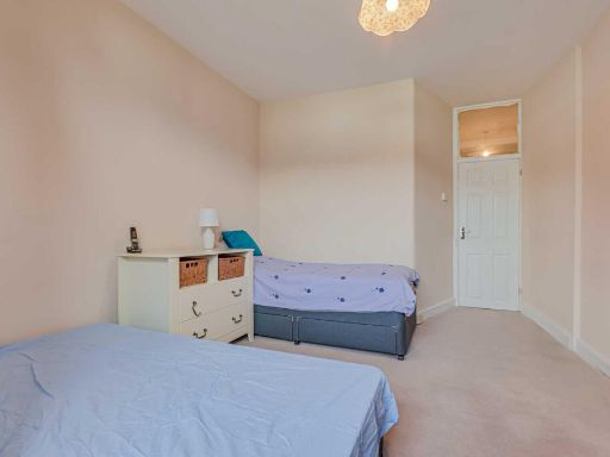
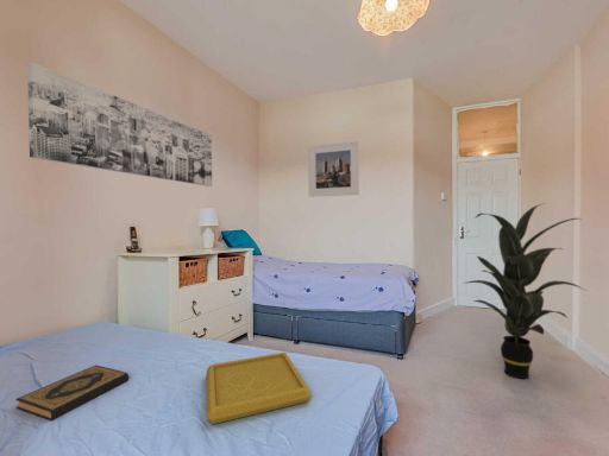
+ wall art [26,62,213,188]
+ hardback book [14,363,130,422]
+ serving tray [206,352,313,425]
+ indoor plant [462,202,588,380]
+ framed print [307,140,360,198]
